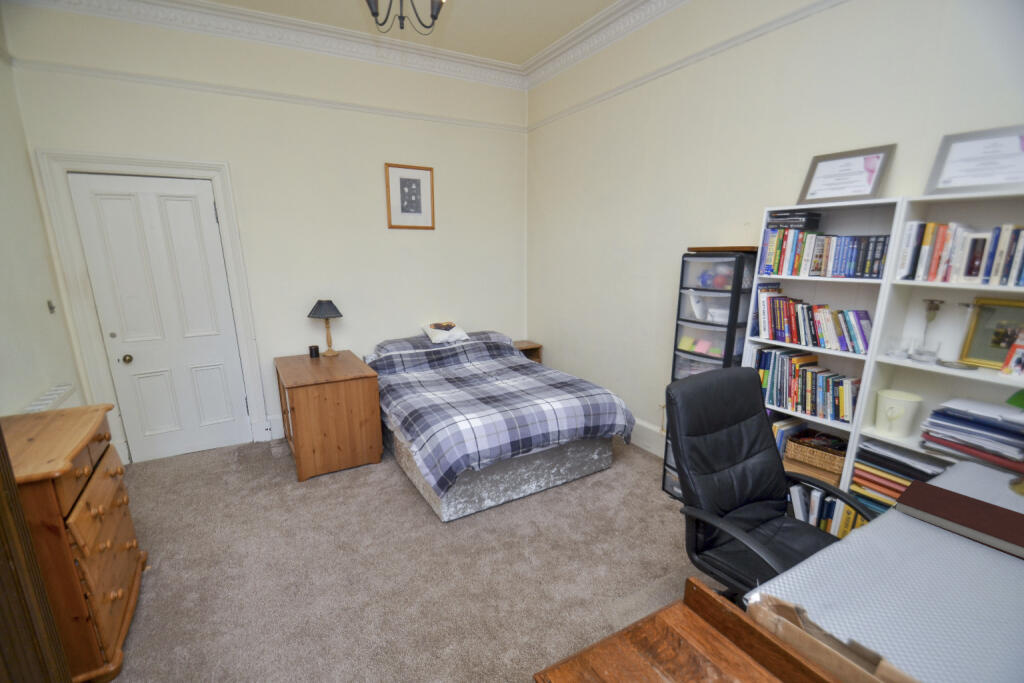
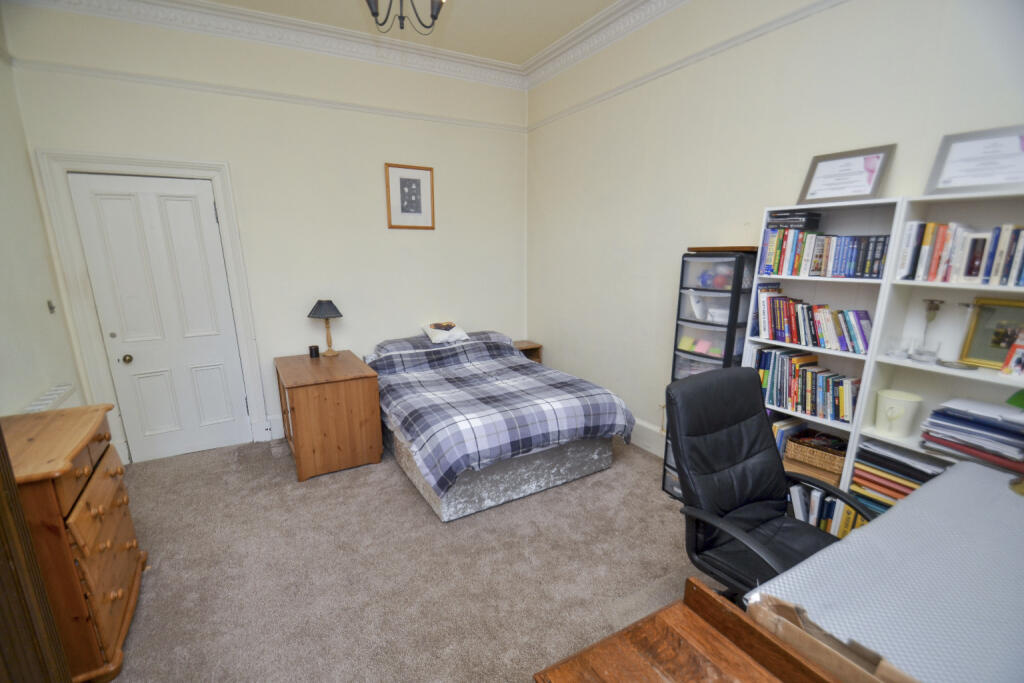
- notebook [895,478,1024,561]
